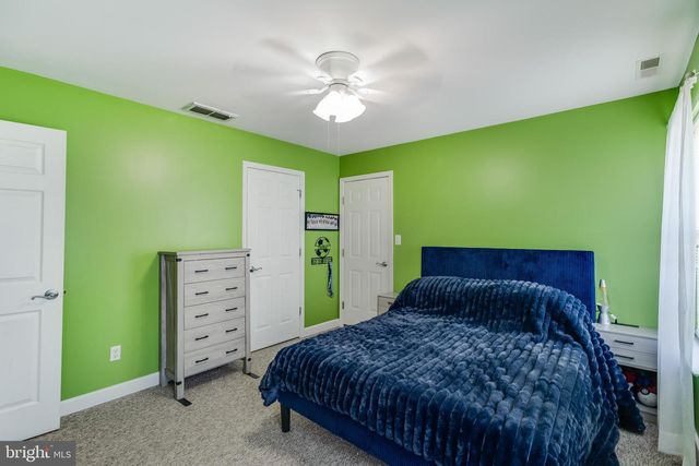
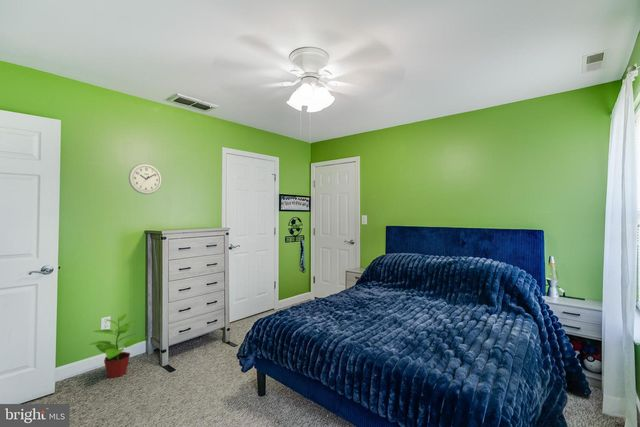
+ wall clock [128,163,163,195]
+ potted plant [88,313,148,379]
